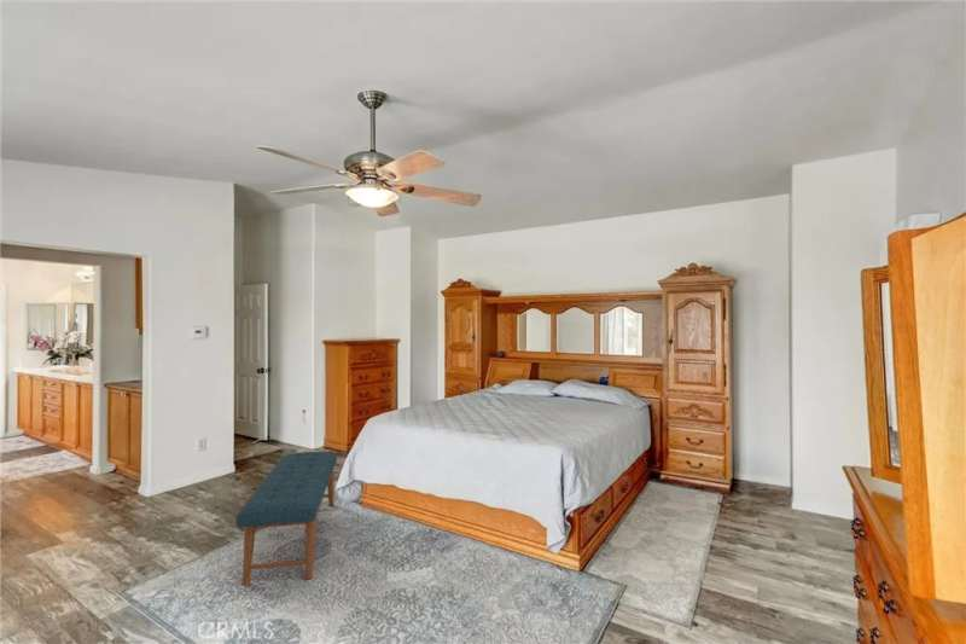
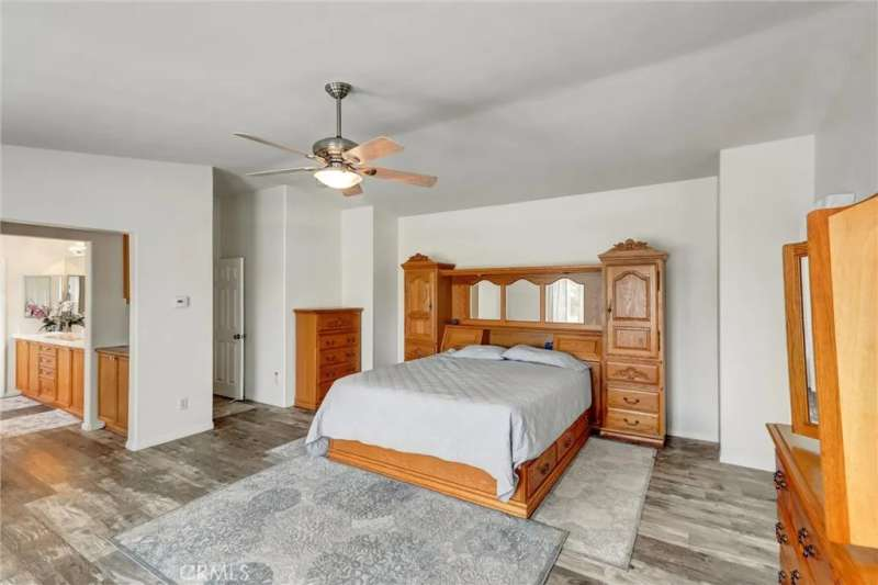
- bench [234,451,338,587]
